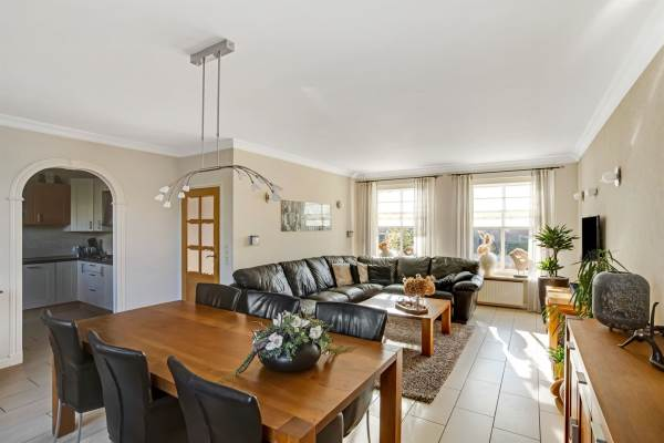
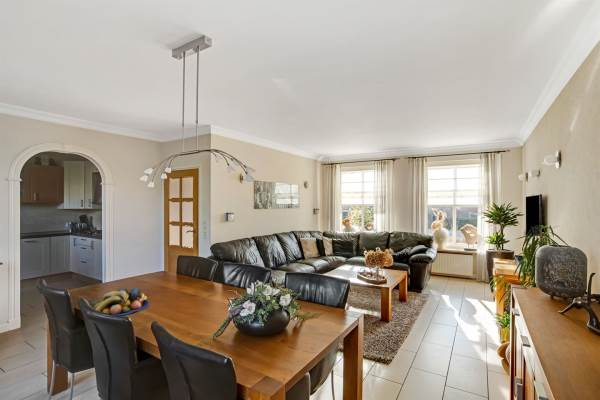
+ fruit bowl [89,286,150,317]
